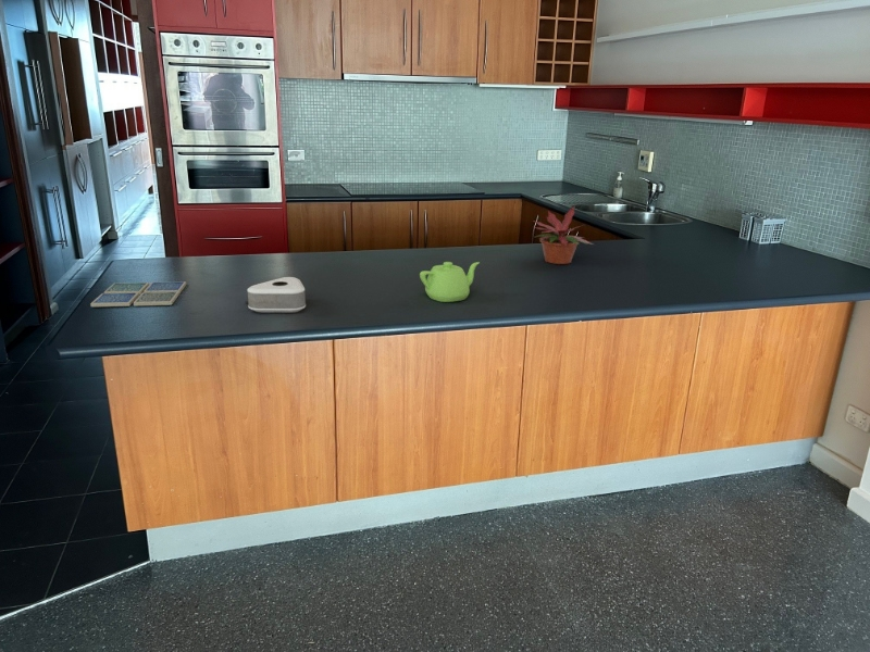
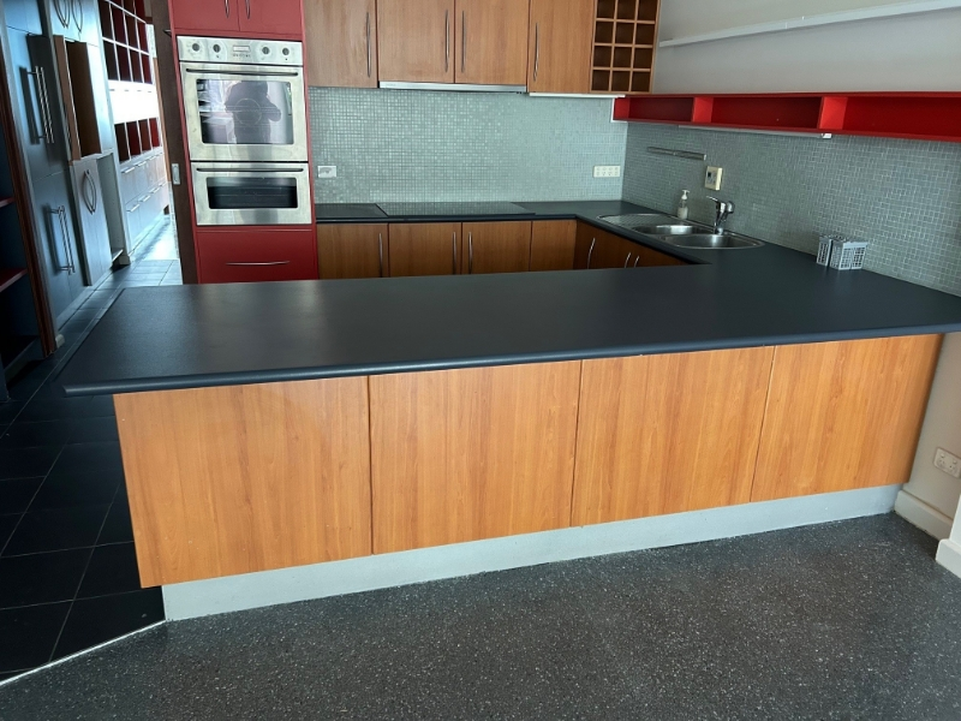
- potted plant [532,205,594,265]
- drink coaster [89,280,187,308]
- speaker [245,276,307,313]
- teapot [419,261,481,303]
